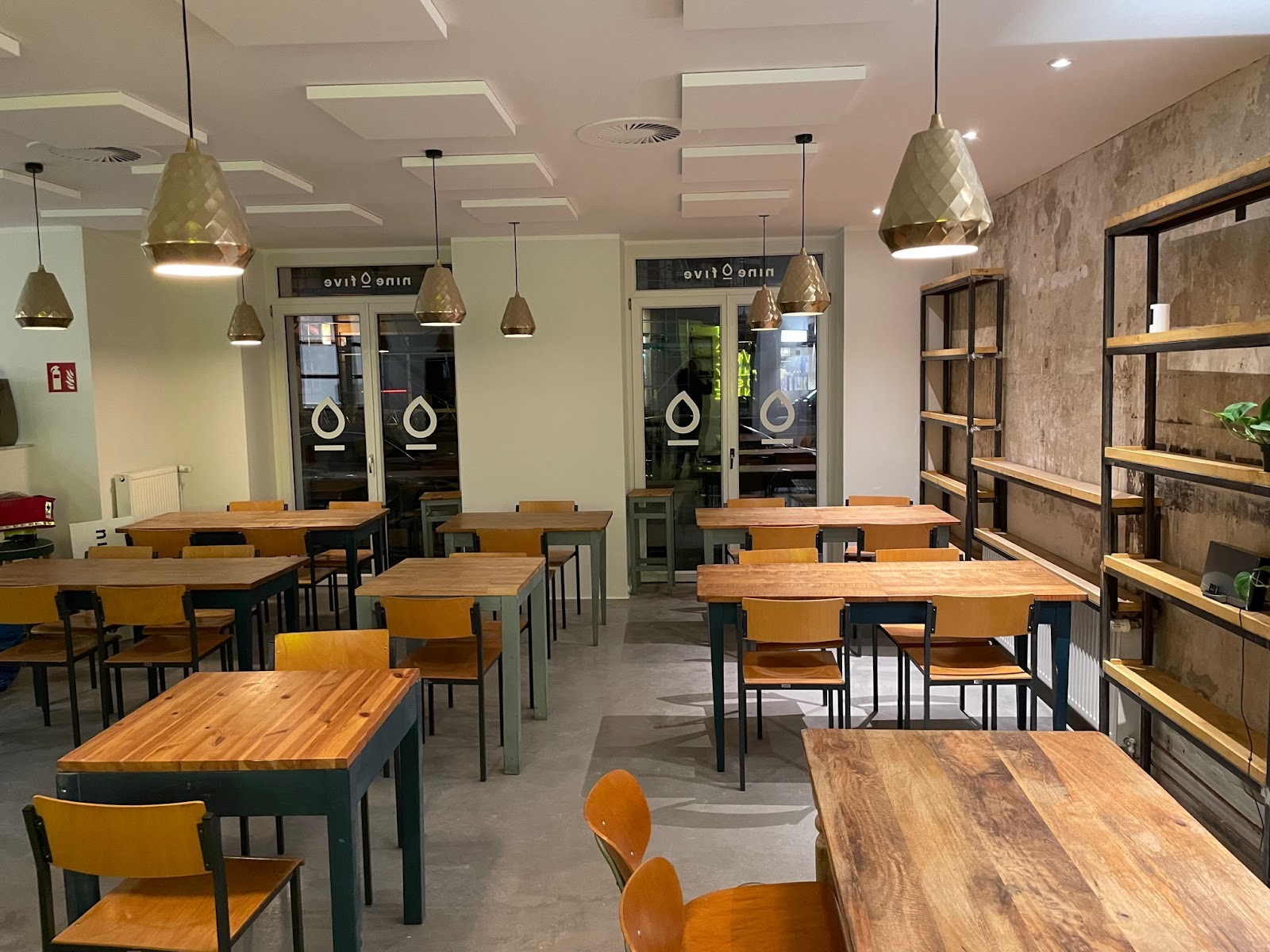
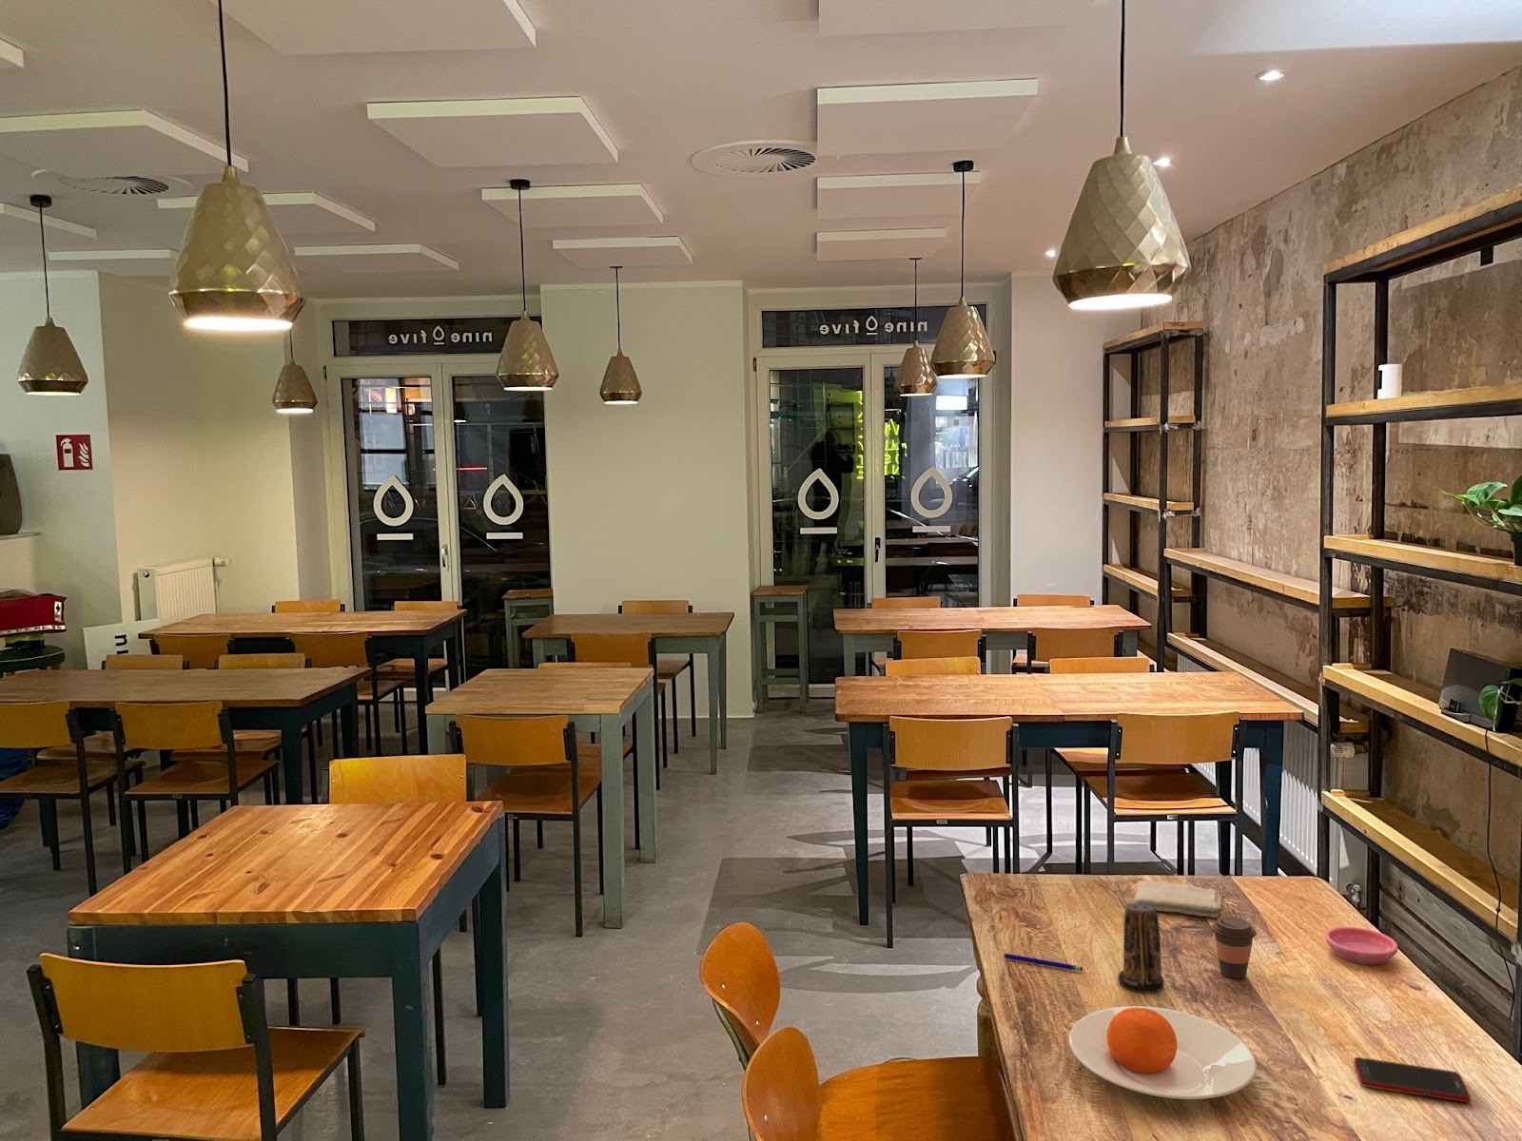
+ washcloth [1133,880,1222,918]
+ cell phone [1353,1056,1472,1103]
+ saucer [1324,926,1399,965]
+ pen [1003,953,1083,972]
+ candle [1118,902,1165,994]
+ plate [1068,1006,1257,1100]
+ coffee cup [1210,916,1257,980]
